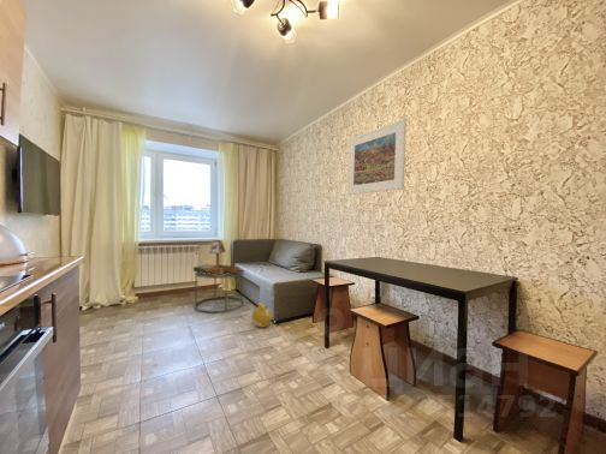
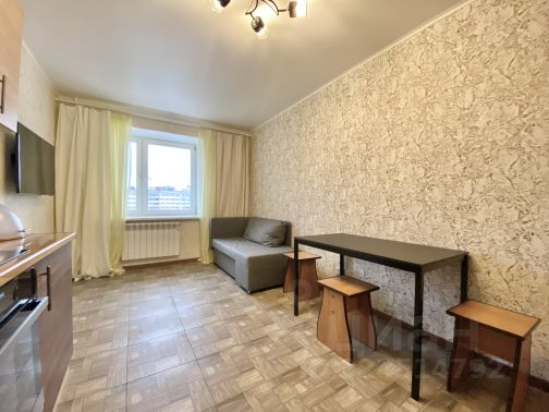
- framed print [346,118,408,196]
- table lamp [192,239,245,275]
- side table [194,270,245,313]
- plush toy [251,301,273,328]
